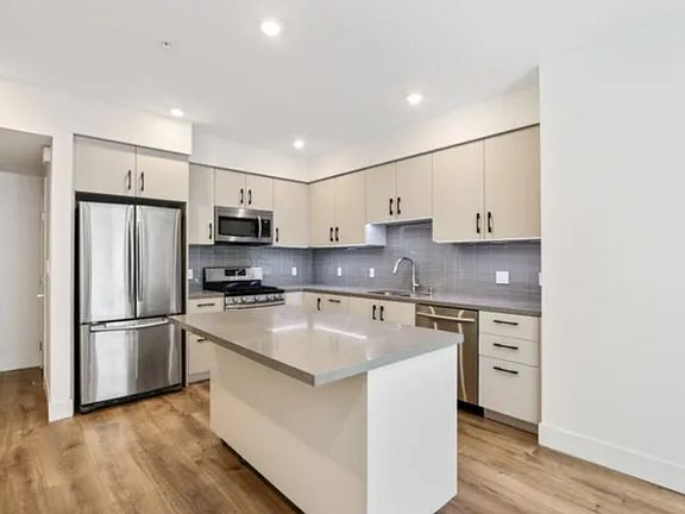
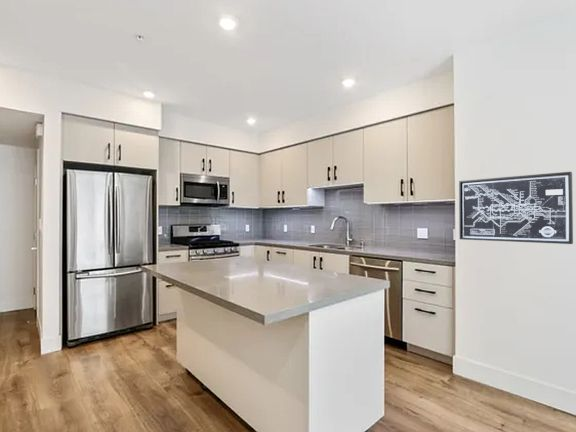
+ wall art [458,171,574,245]
